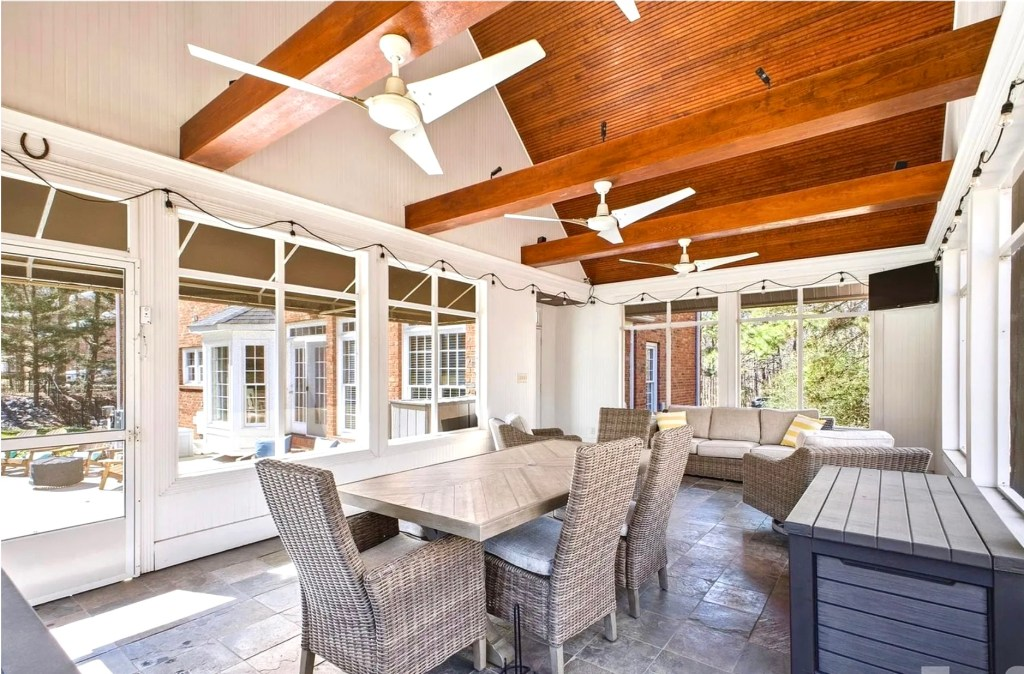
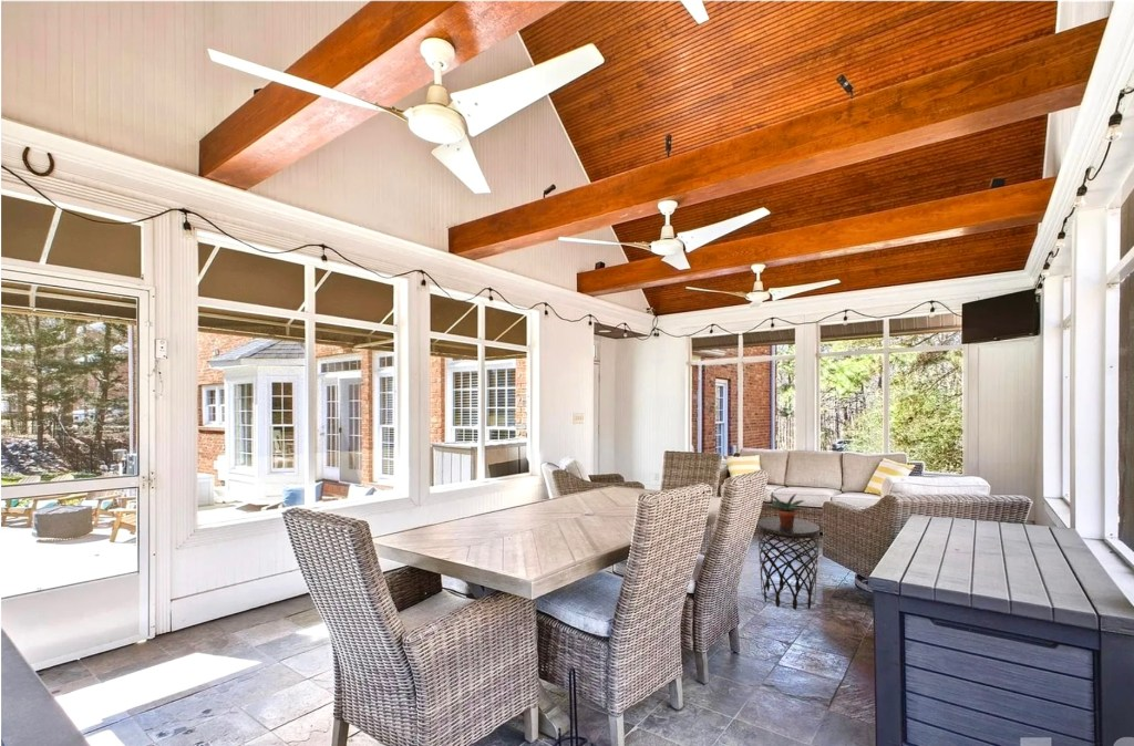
+ potted plant [764,493,805,527]
+ side table [756,516,821,611]
